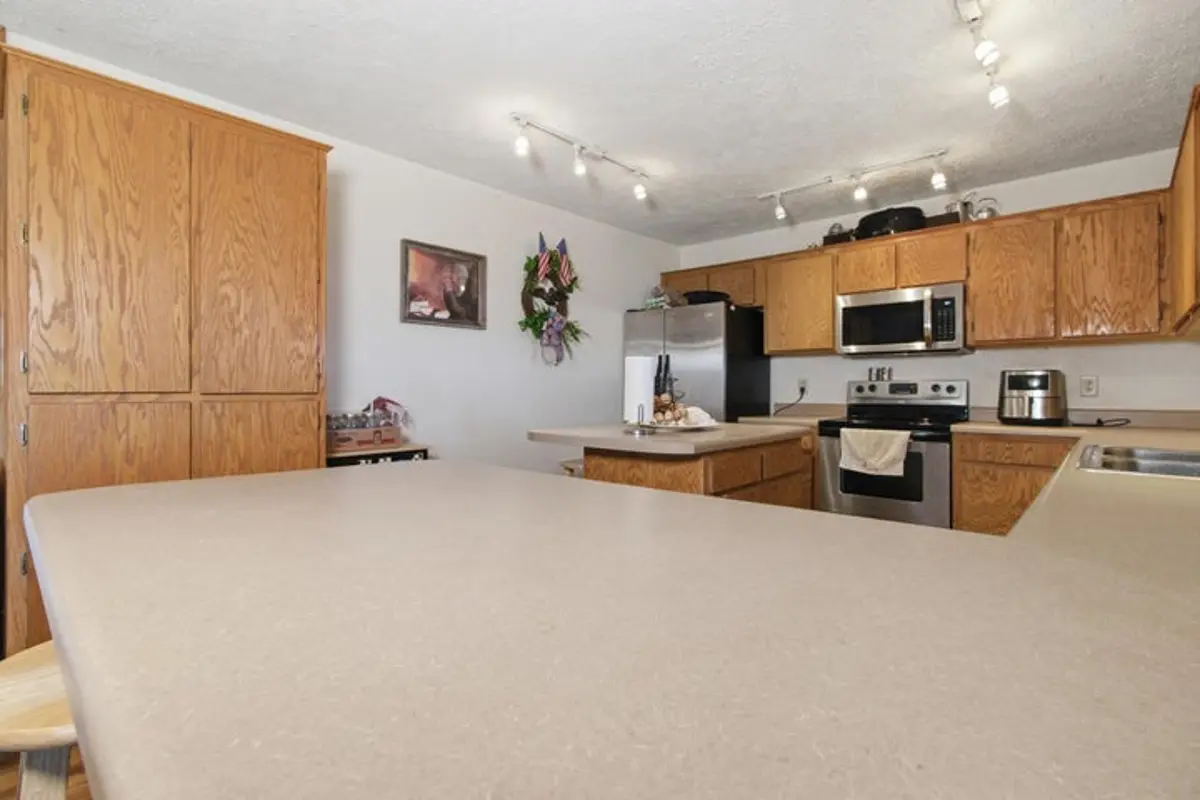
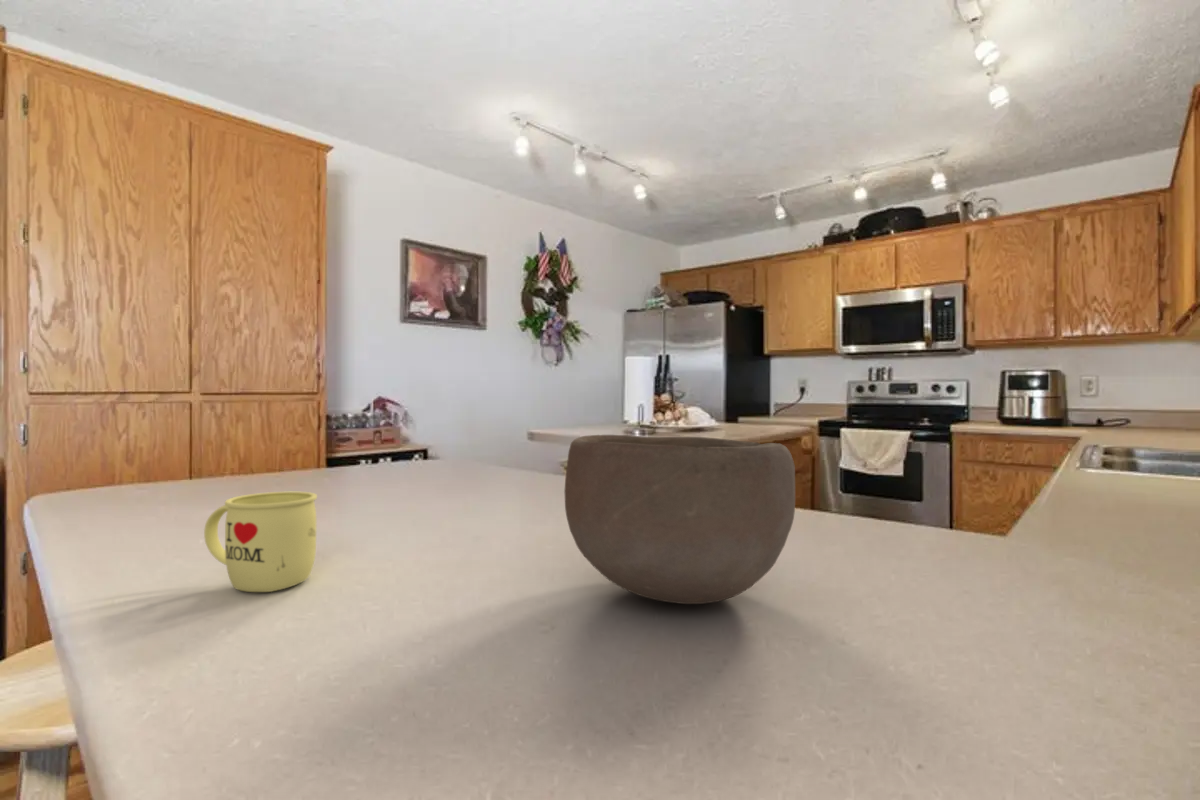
+ mug [203,491,318,593]
+ bowl [563,434,796,605]
